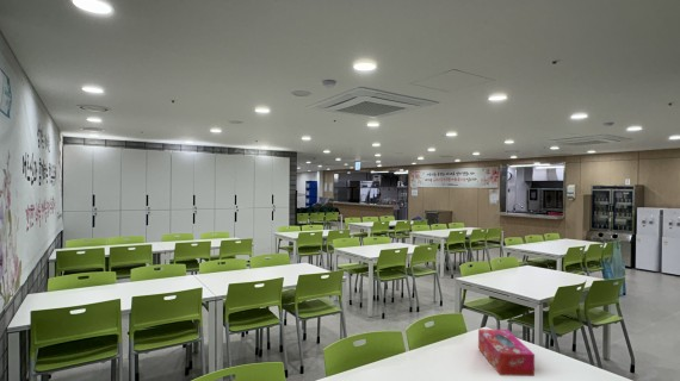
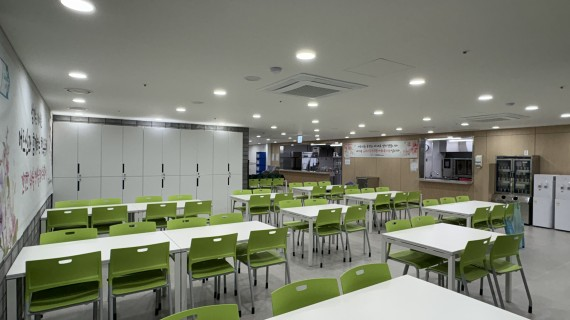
- tissue box [477,327,536,377]
